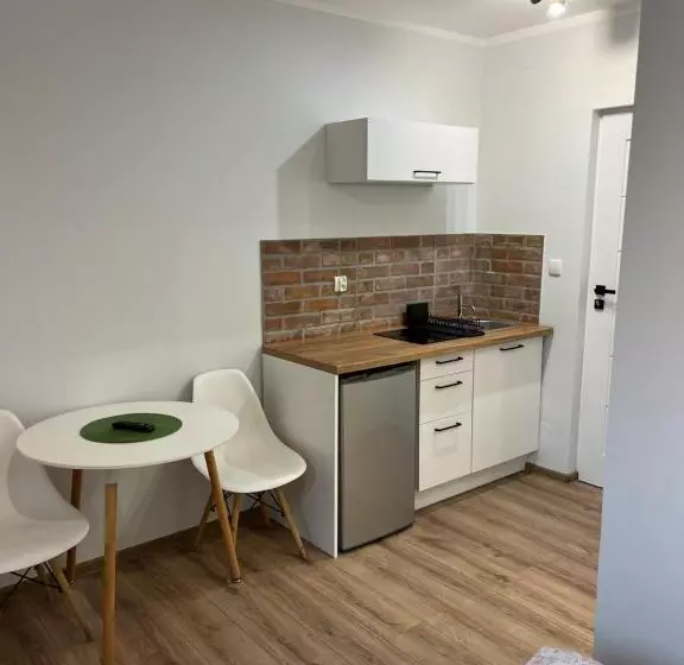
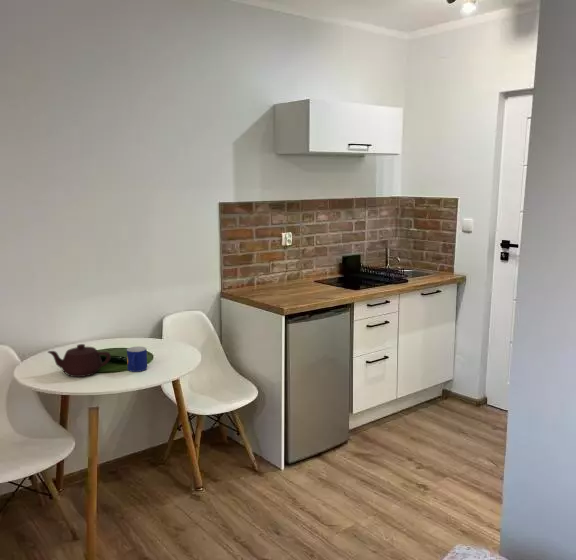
+ teapot [47,343,112,378]
+ mug [126,345,148,373]
